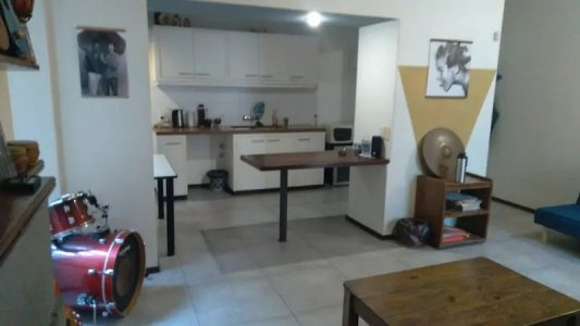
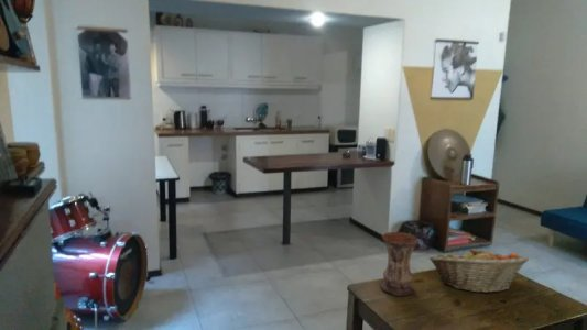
+ vase [379,231,420,297]
+ fruit basket [427,246,531,294]
